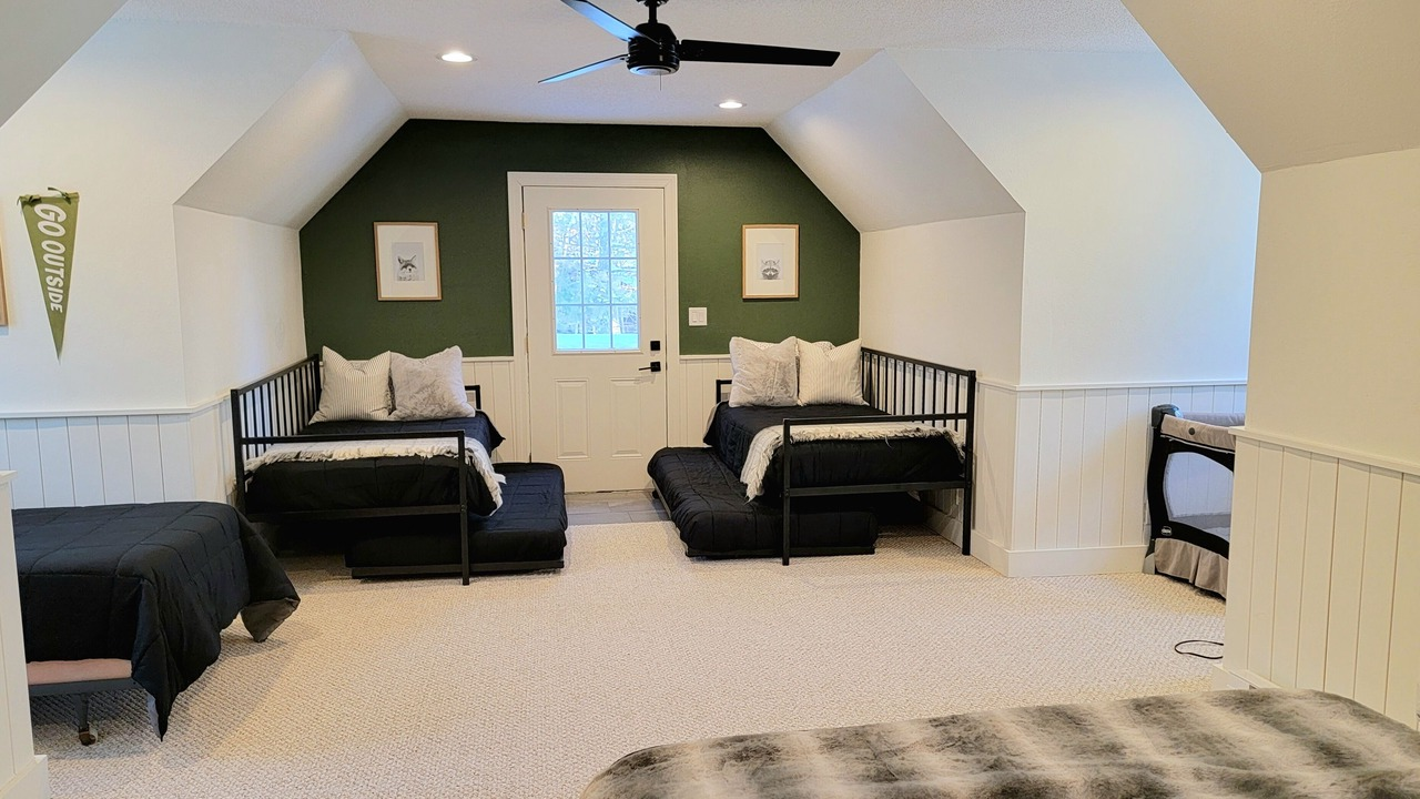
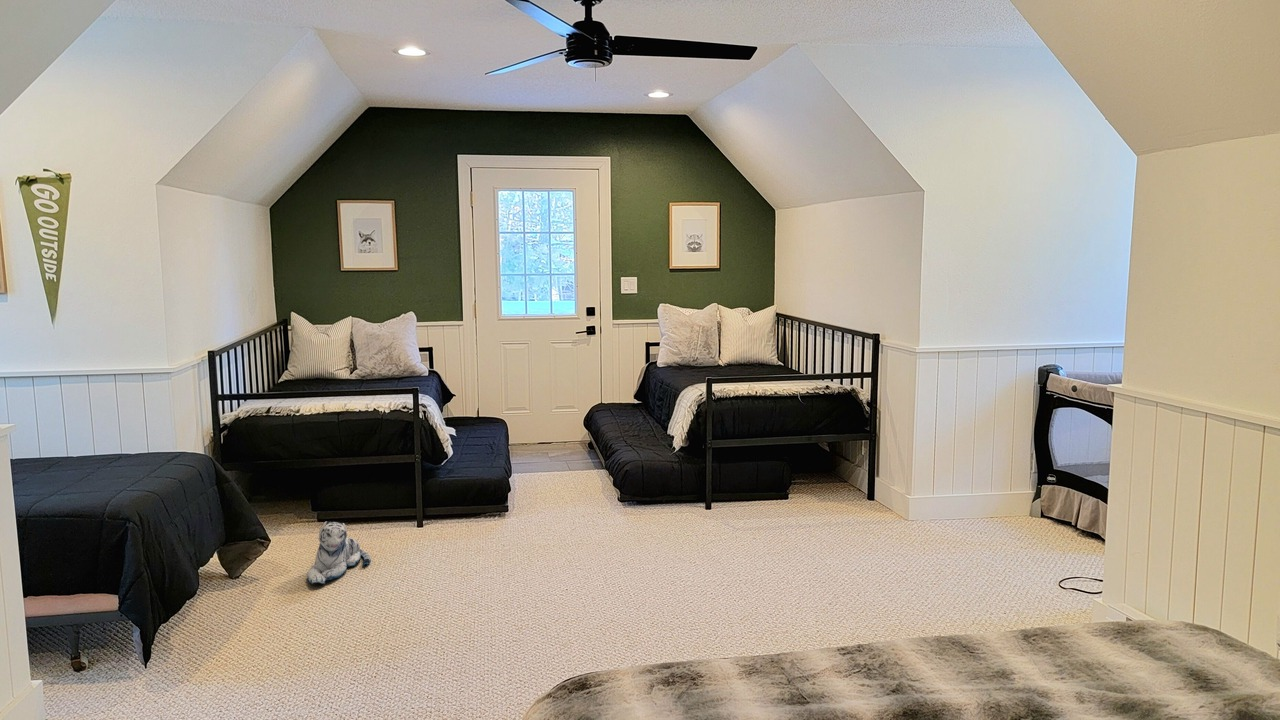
+ plush toy [306,521,372,586]
